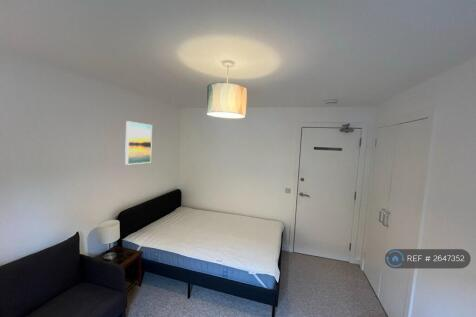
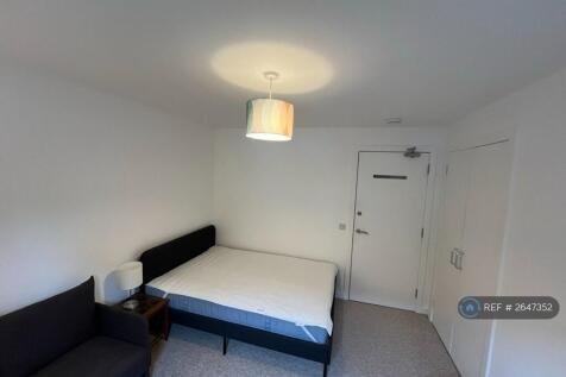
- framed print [124,120,153,166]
